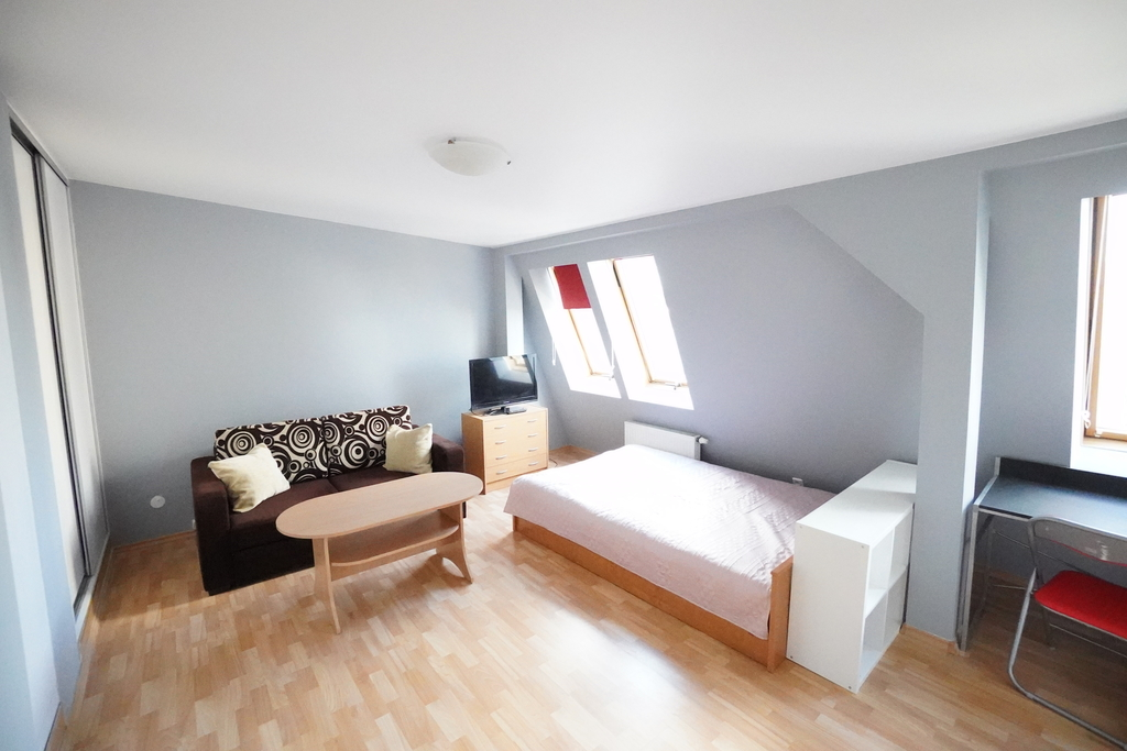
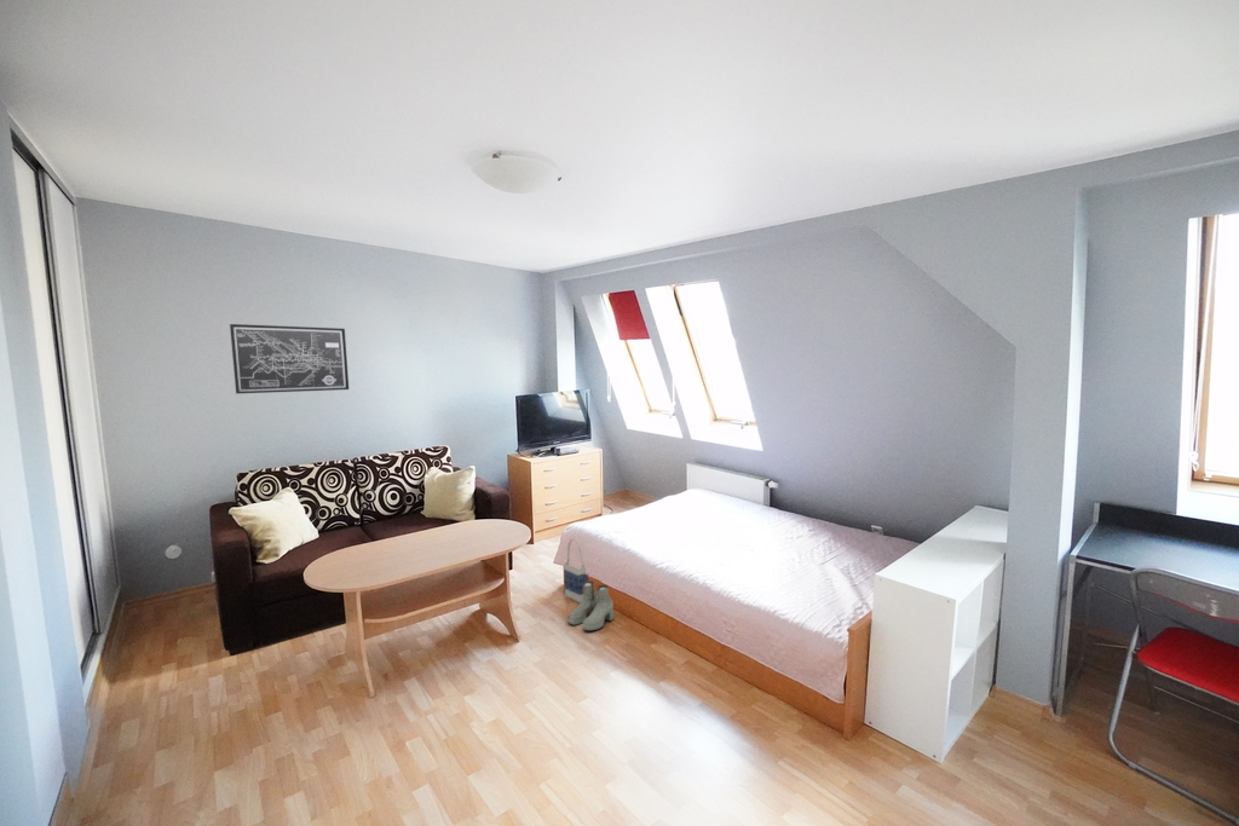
+ wall art [229,323,350,394]
+ bag [563,537,589,603]
+ boots [567,580,615,633]
